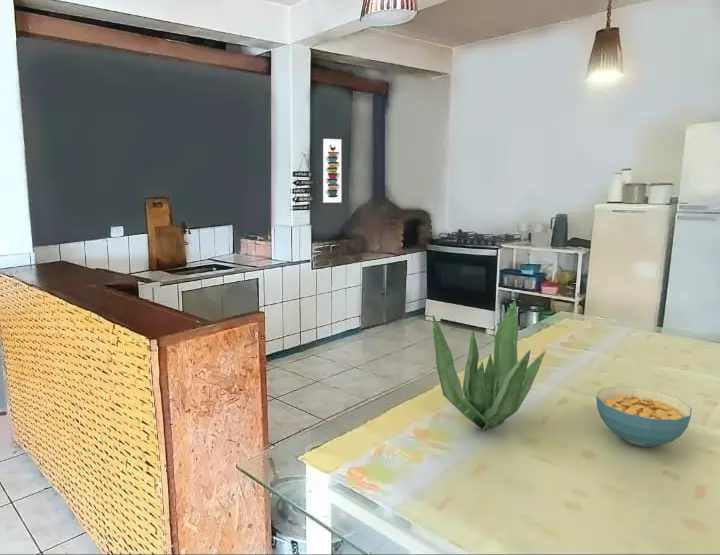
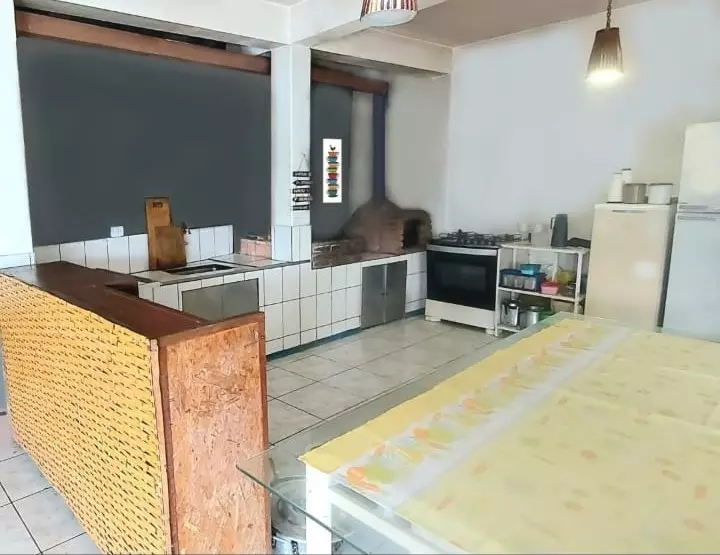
- plant [431,299,546,432]
- cereal bowl [595,386,693,448]
